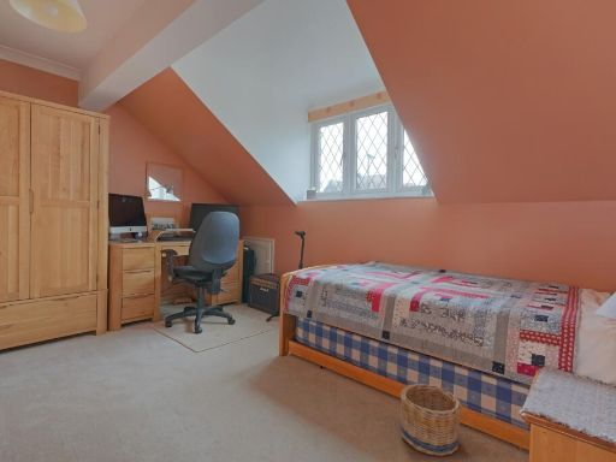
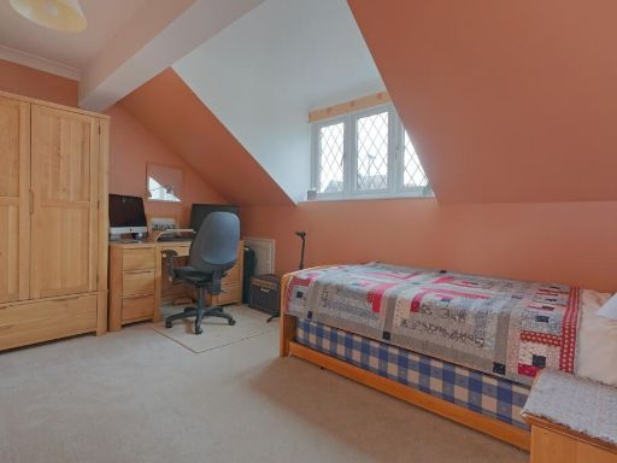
- basket [398,383,463,457]
